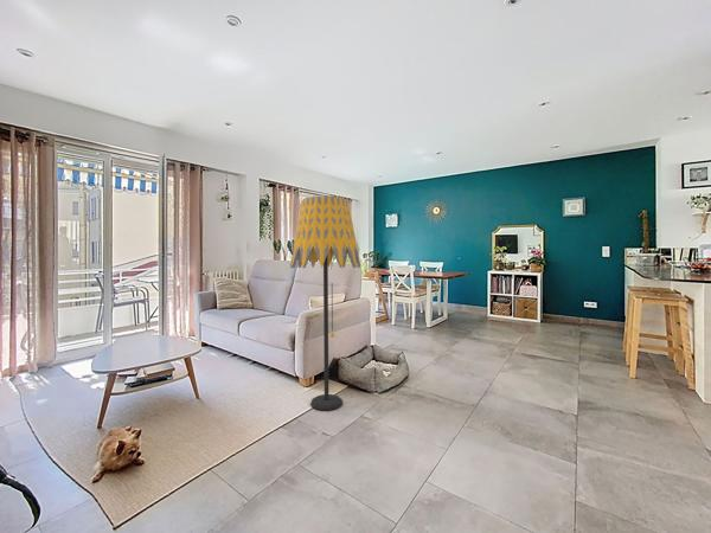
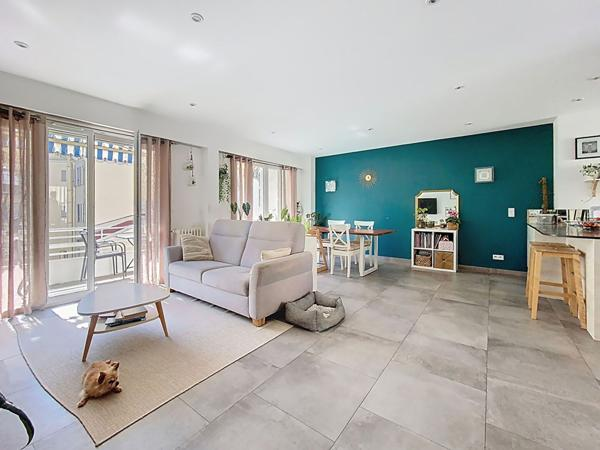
- floor lamp [289,195,363,411]
